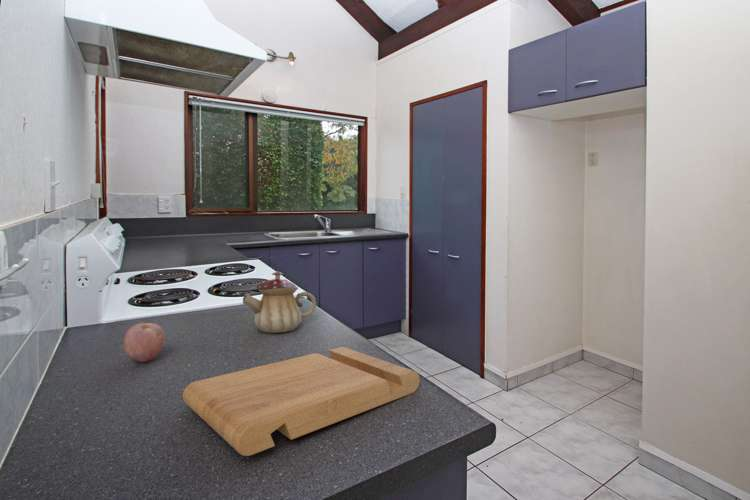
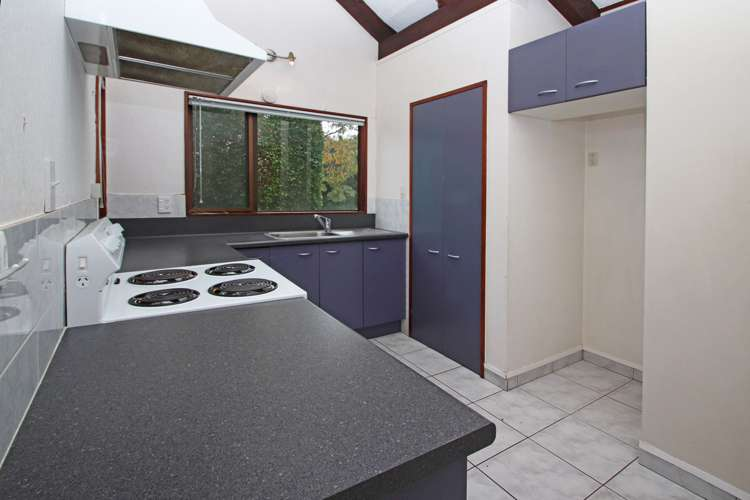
- fruit [123,322,165,363]
- teapot [242,270,317,334]
- cutting board [182,346,421,457]
